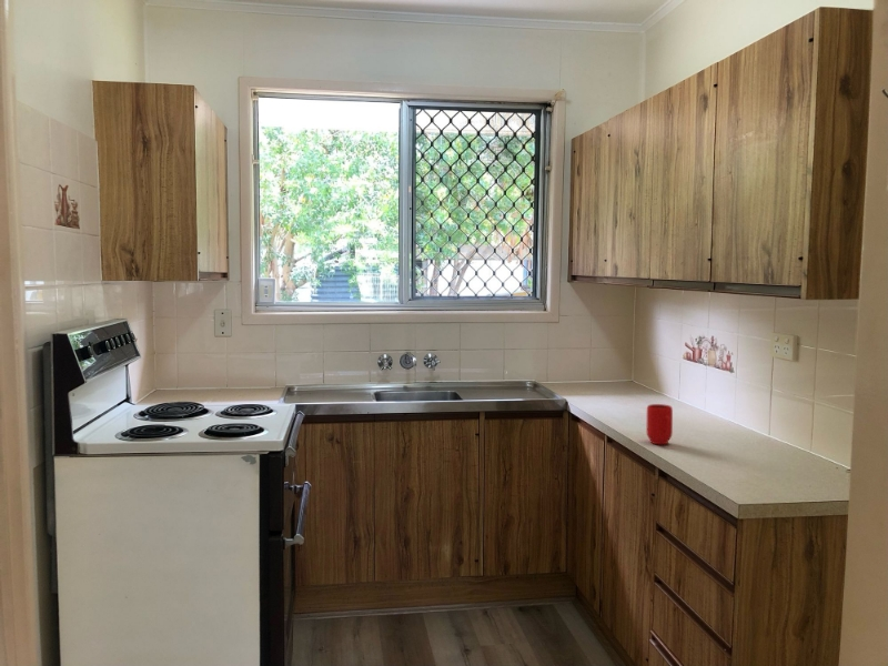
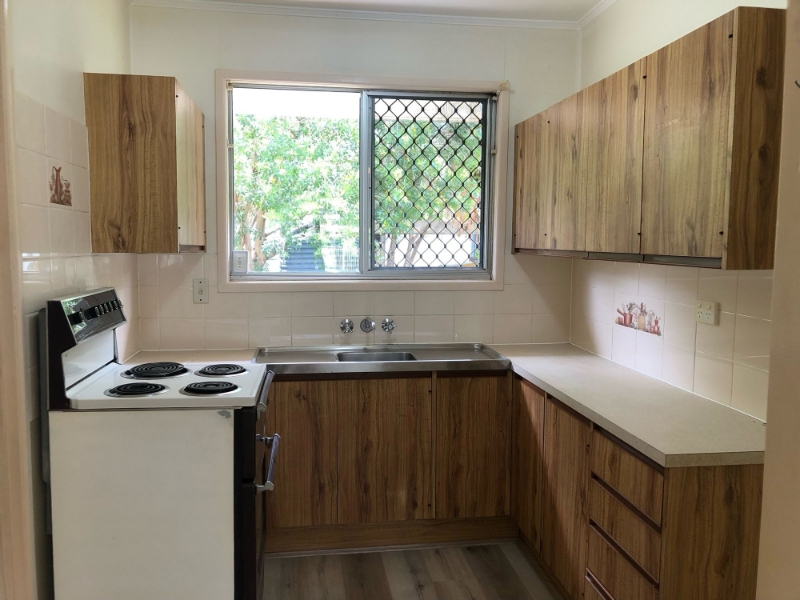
- mug [645,403,674,445]
